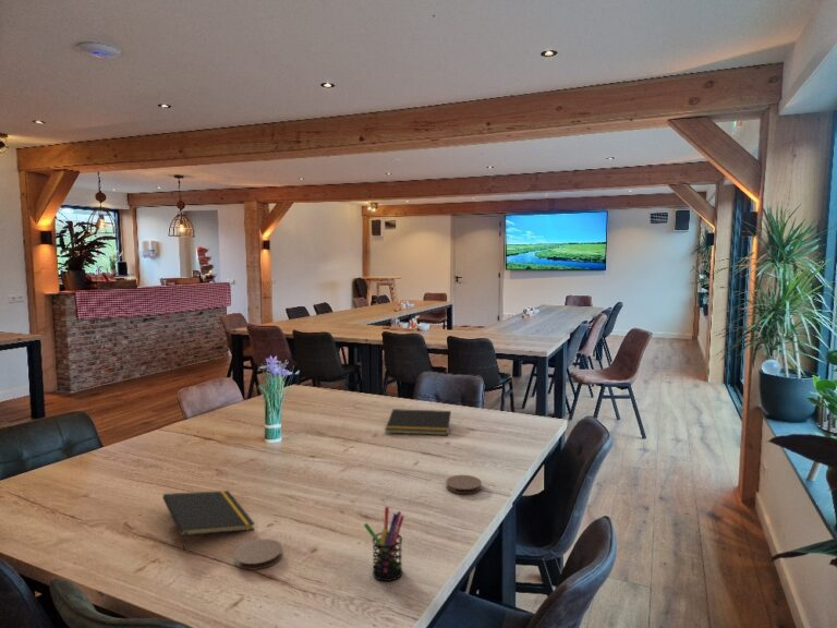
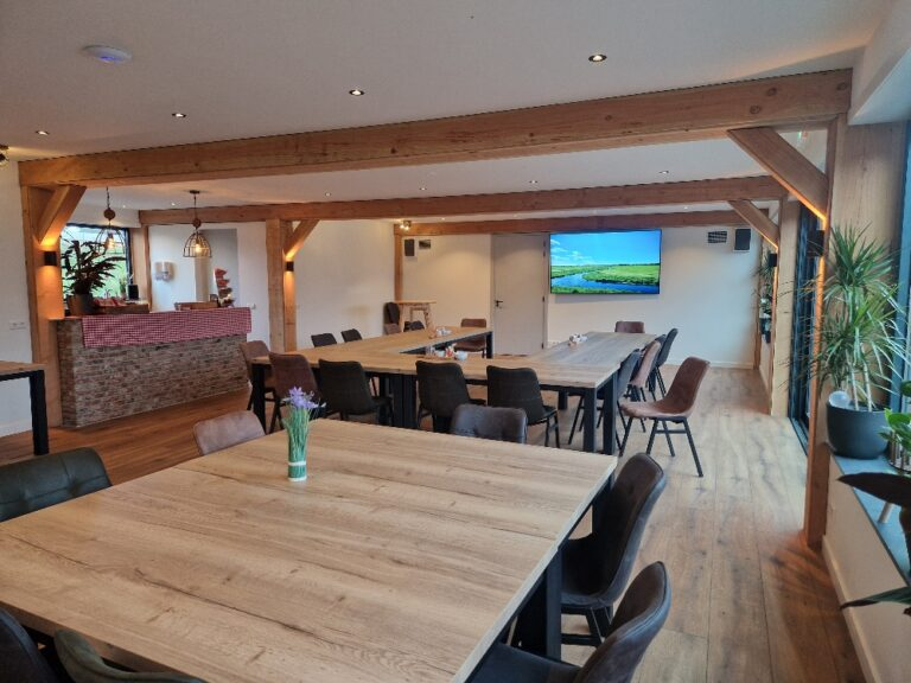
- pen holder [363,506,405,582]
- notepad [384,408,452,436]
- coaster [445,474,483,495]
- coaster [233,538,283,571]
- notepad [161,490,256,552]
